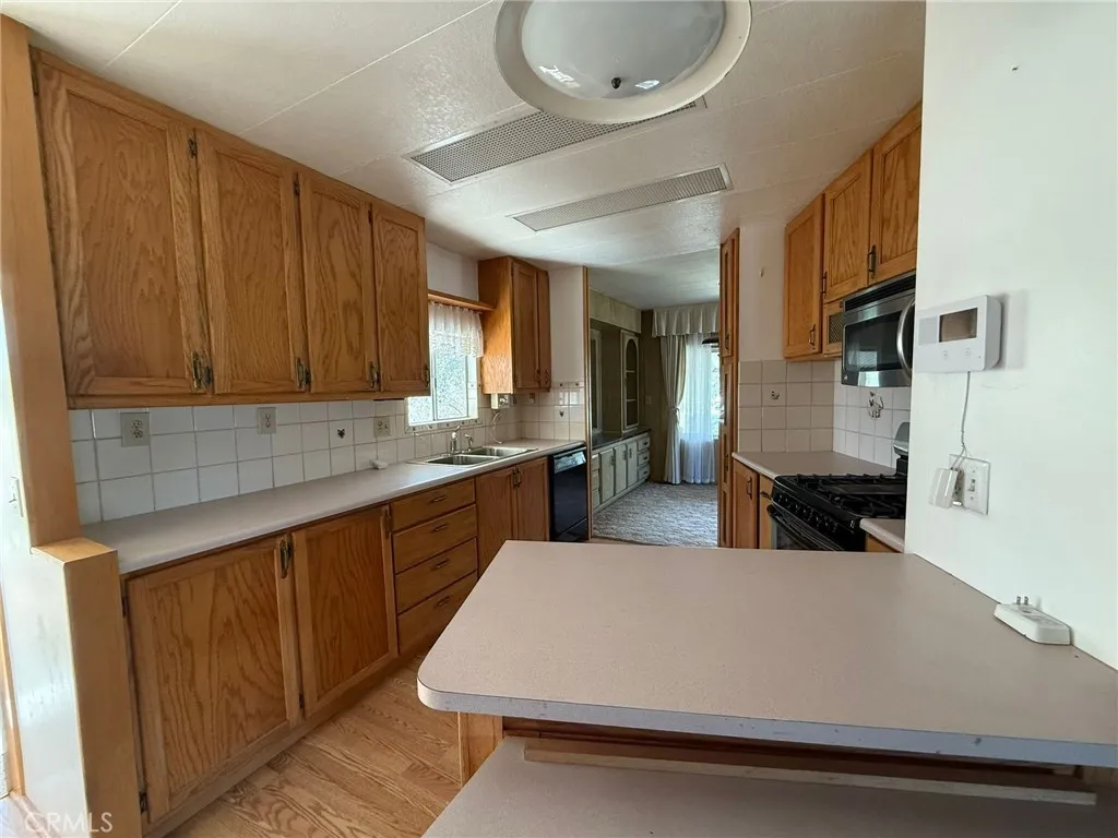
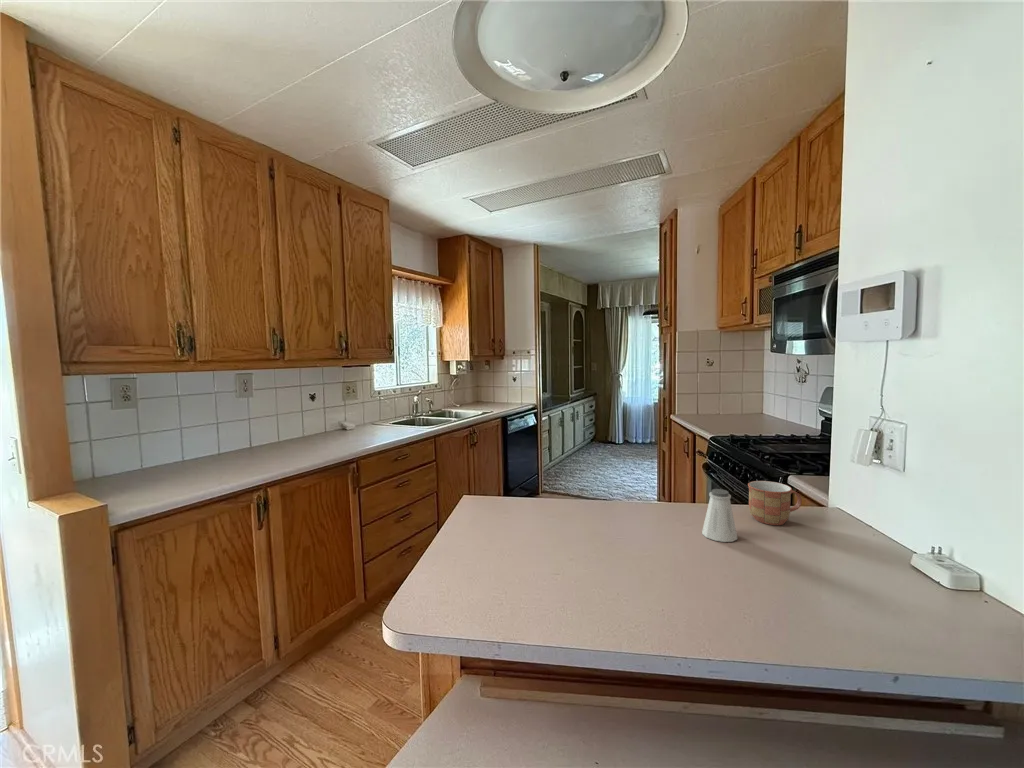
+ mug [747,480,803,526]
+ saltshaker [701,488,738,543]
